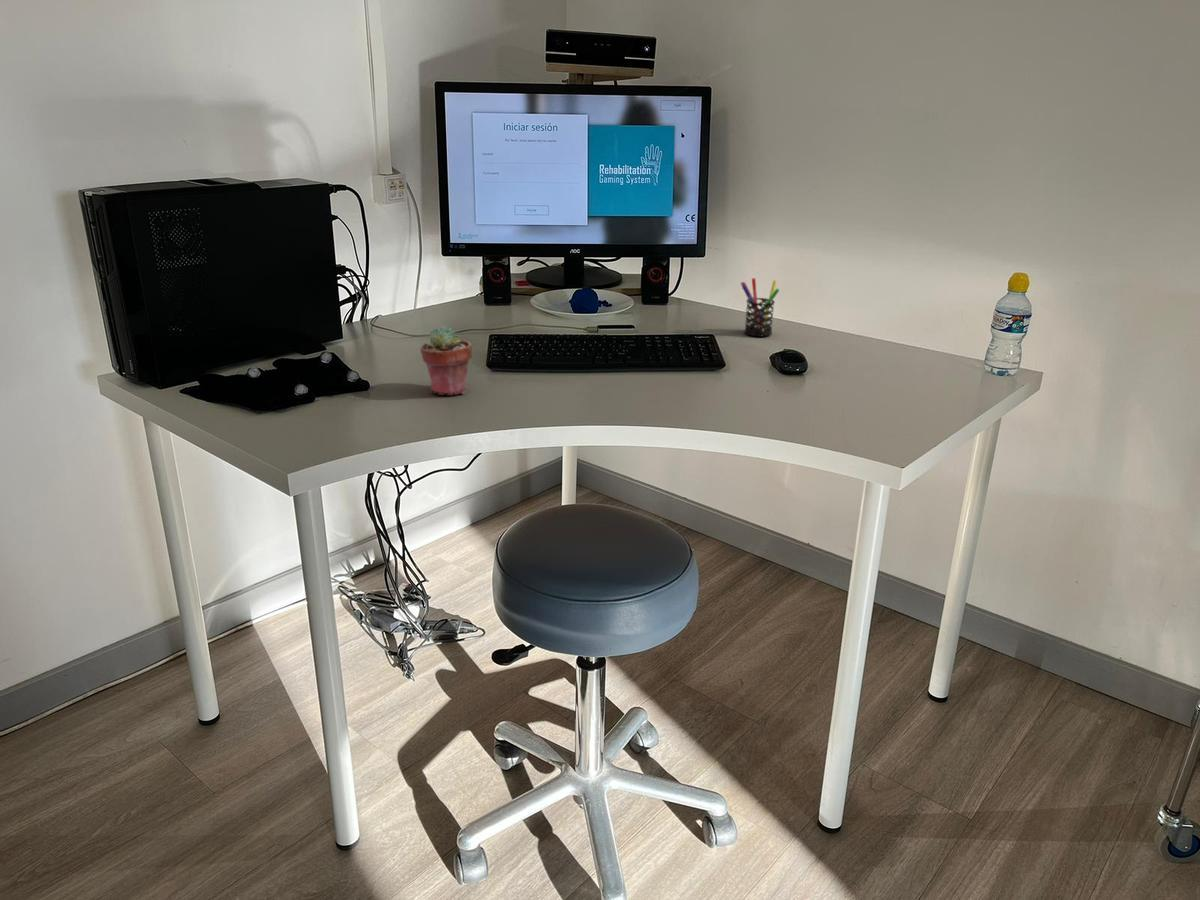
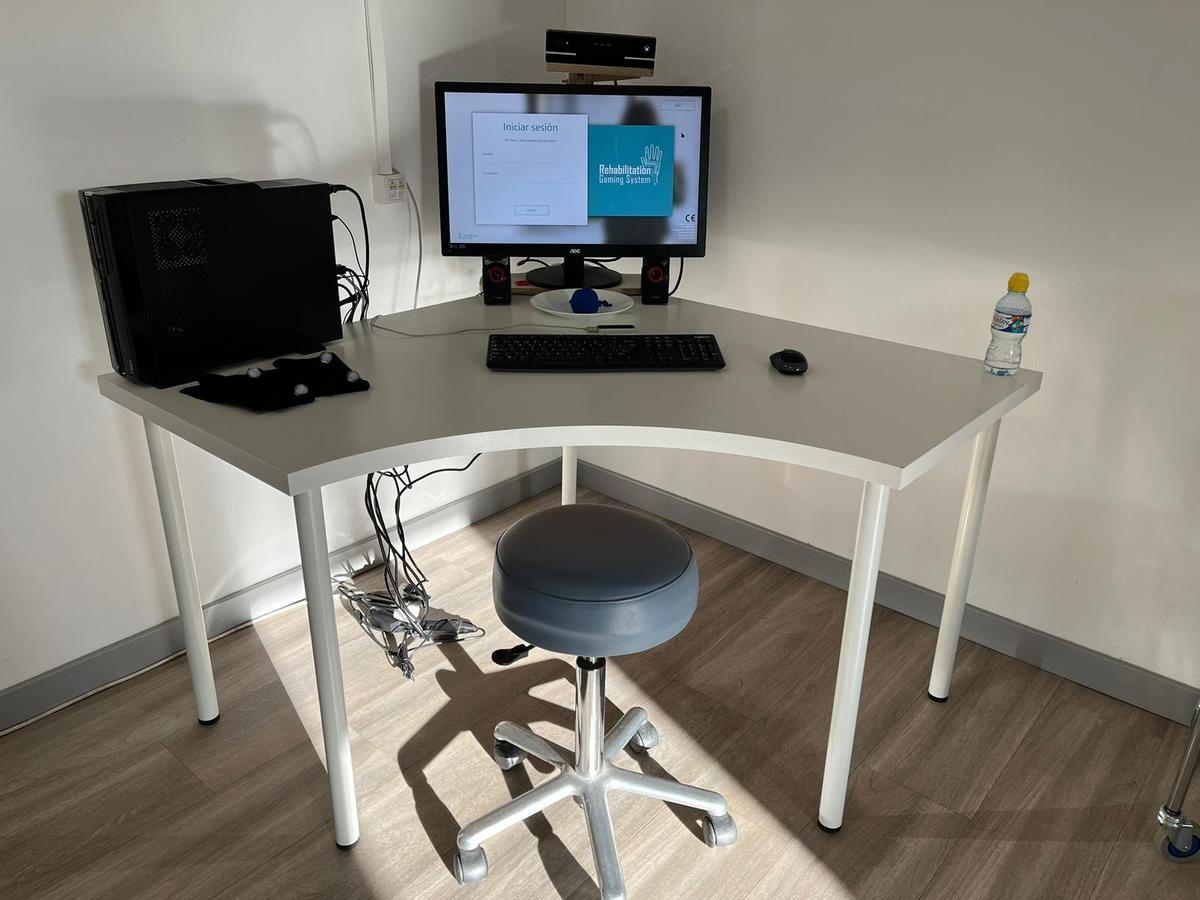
- potted succulent [419,325,473,396]
- pen holder [740,277,780,337]
